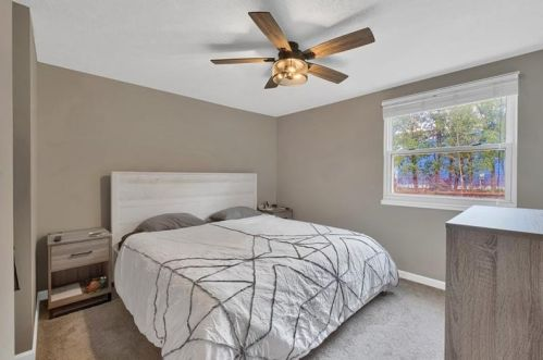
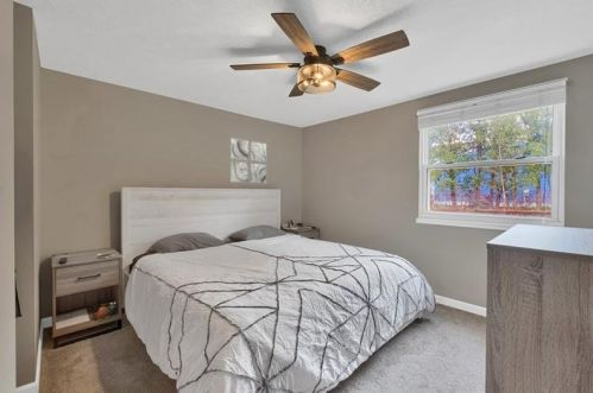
+ wall art [228,137,269,185]
